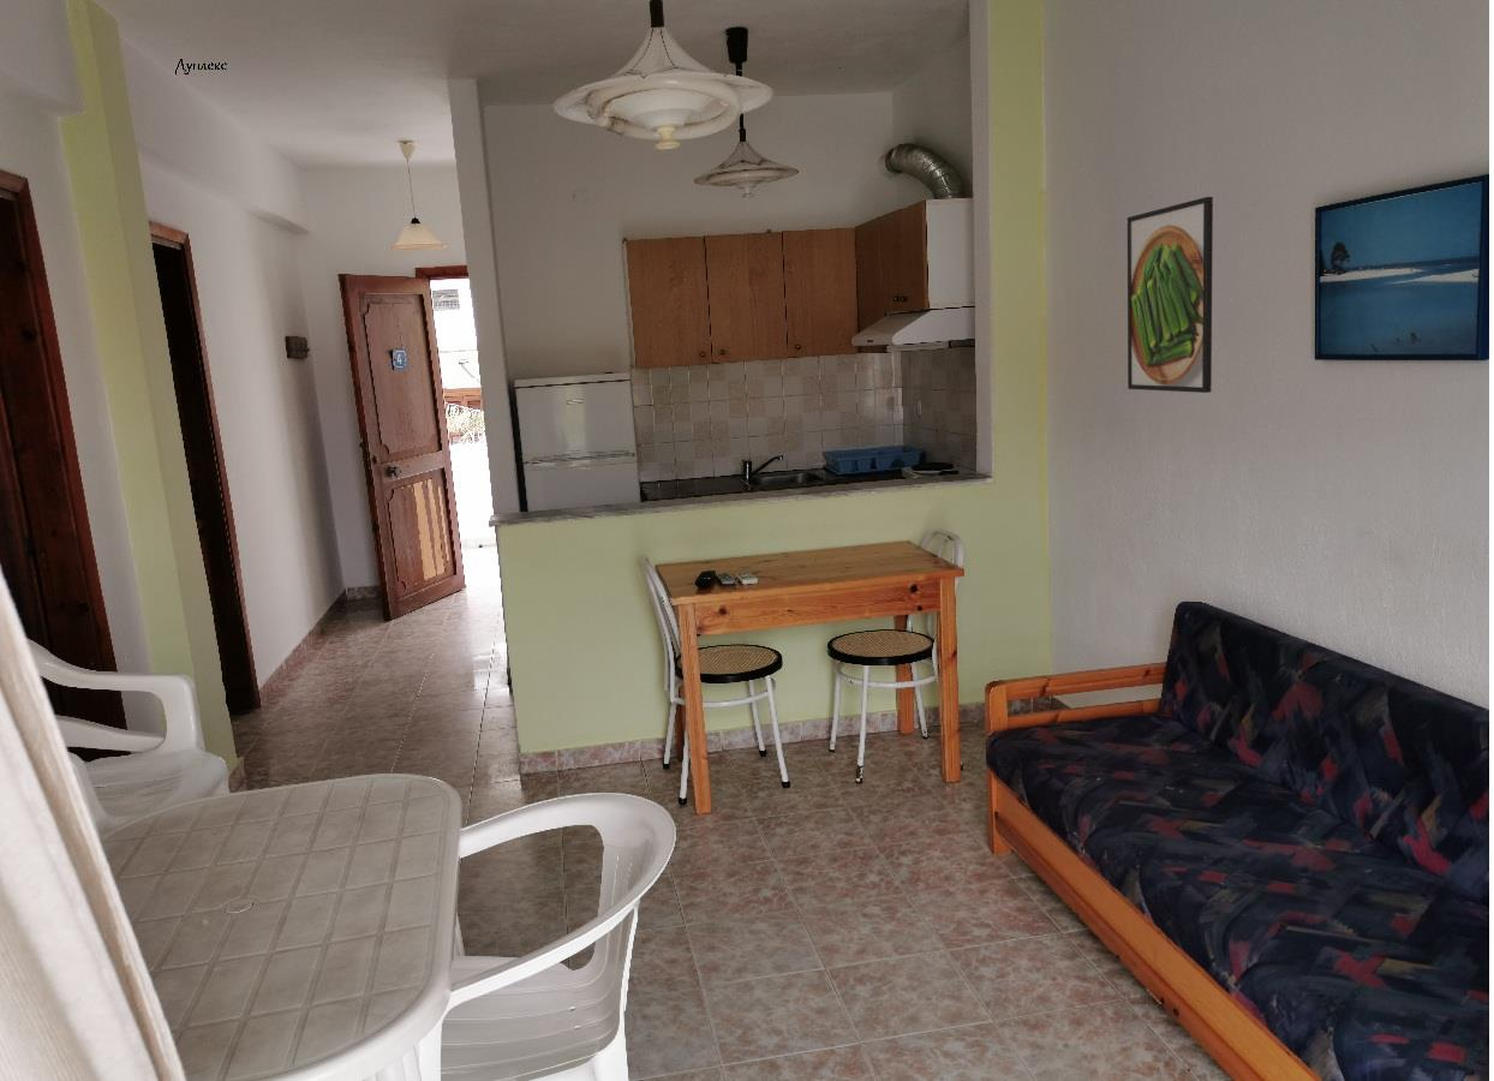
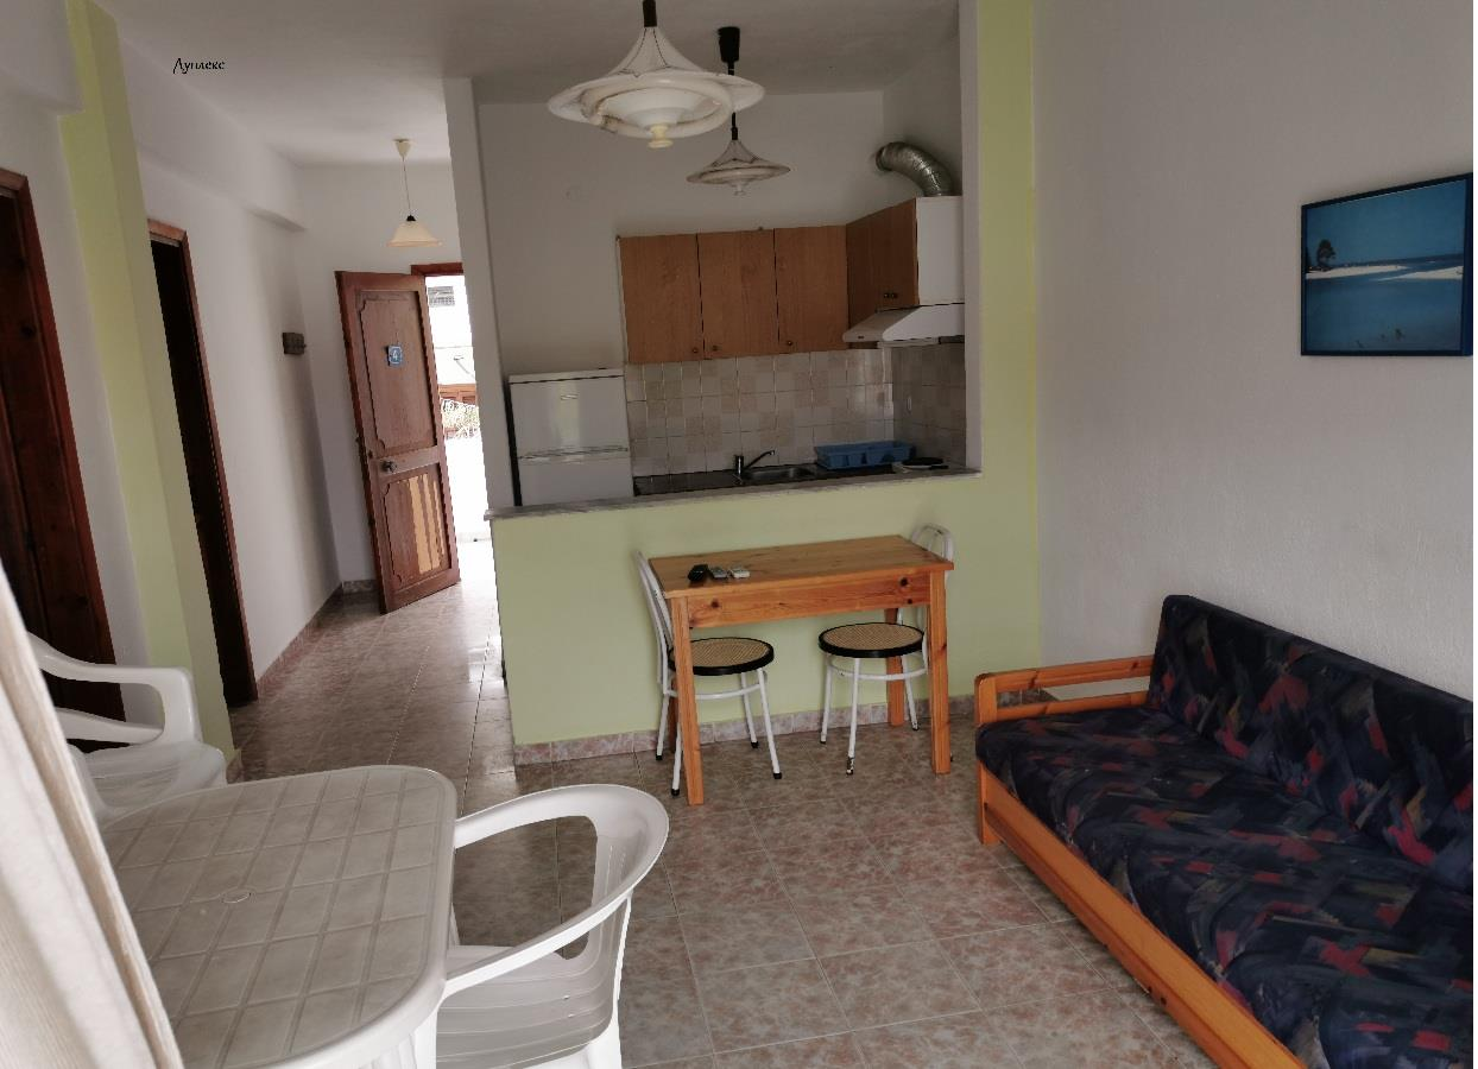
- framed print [1127,196,1214,394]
